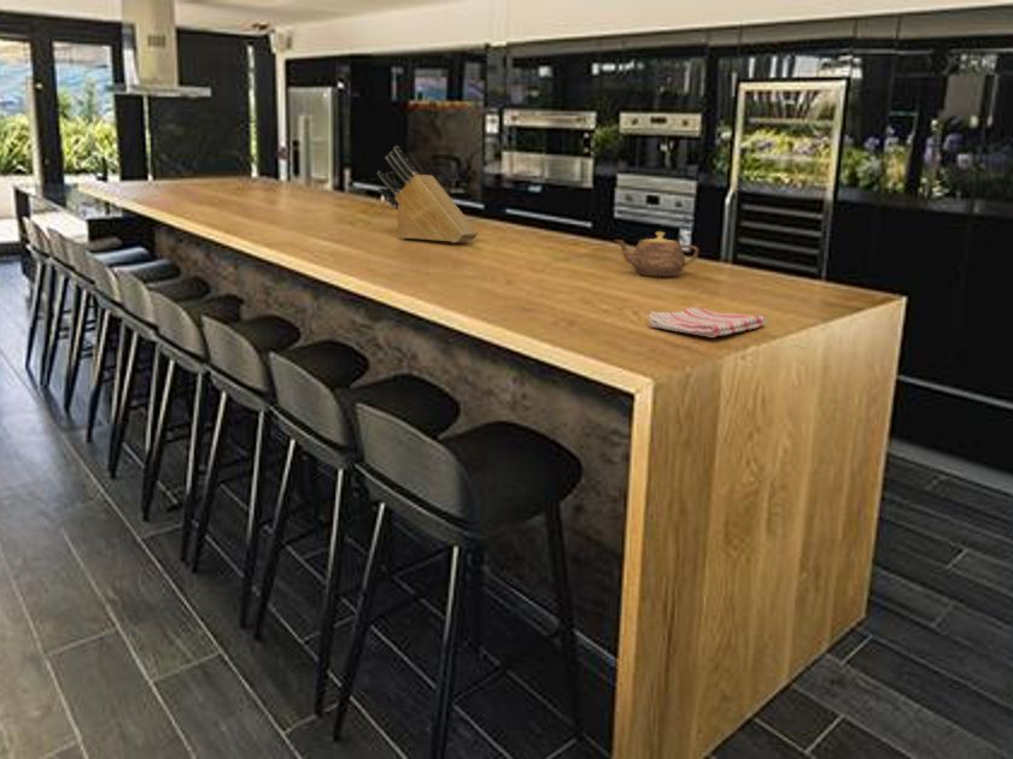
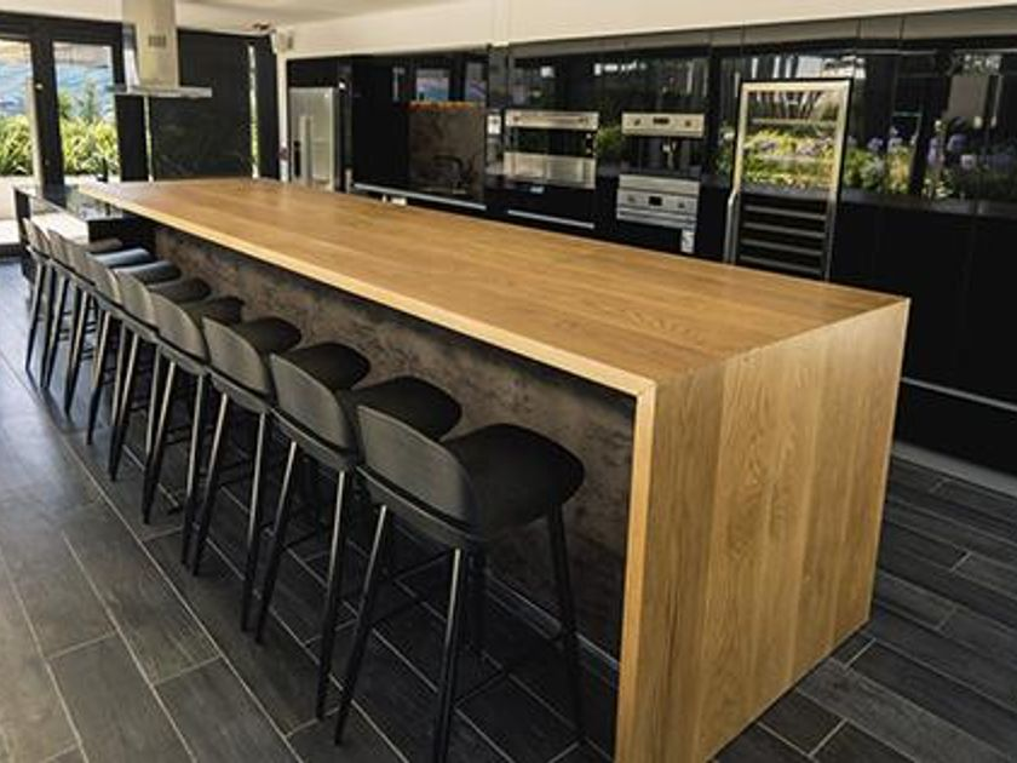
- dish towel [648,306,767,339]
- teapot [614,230,699,277]
- knife block [376,145,479,245]
